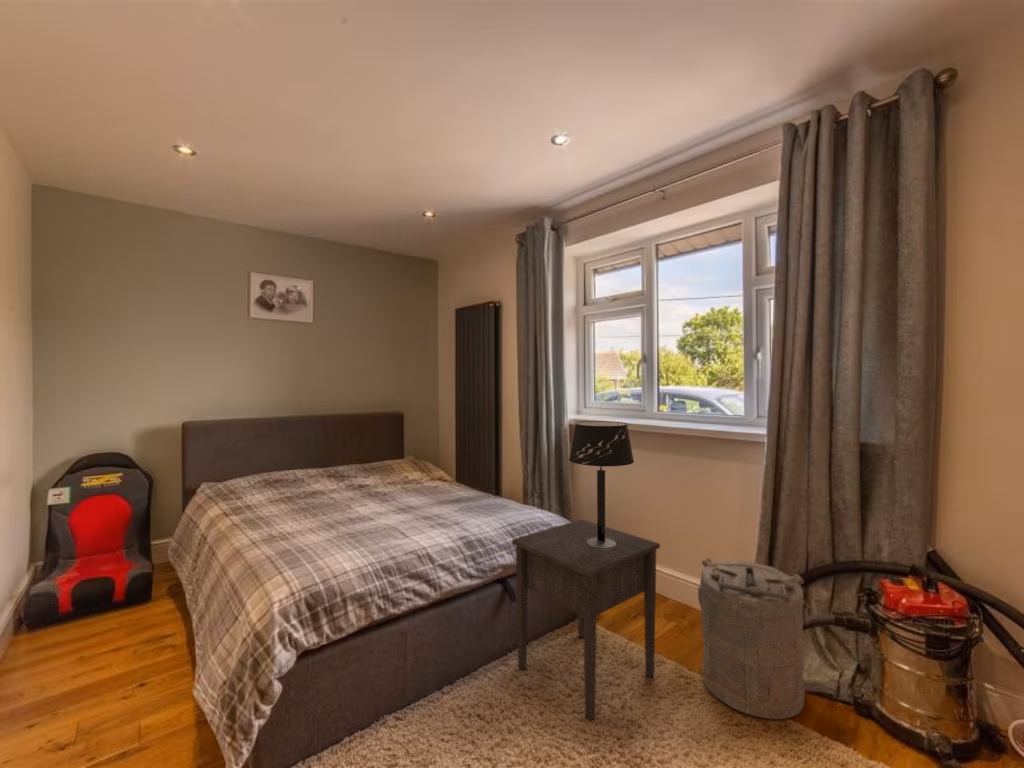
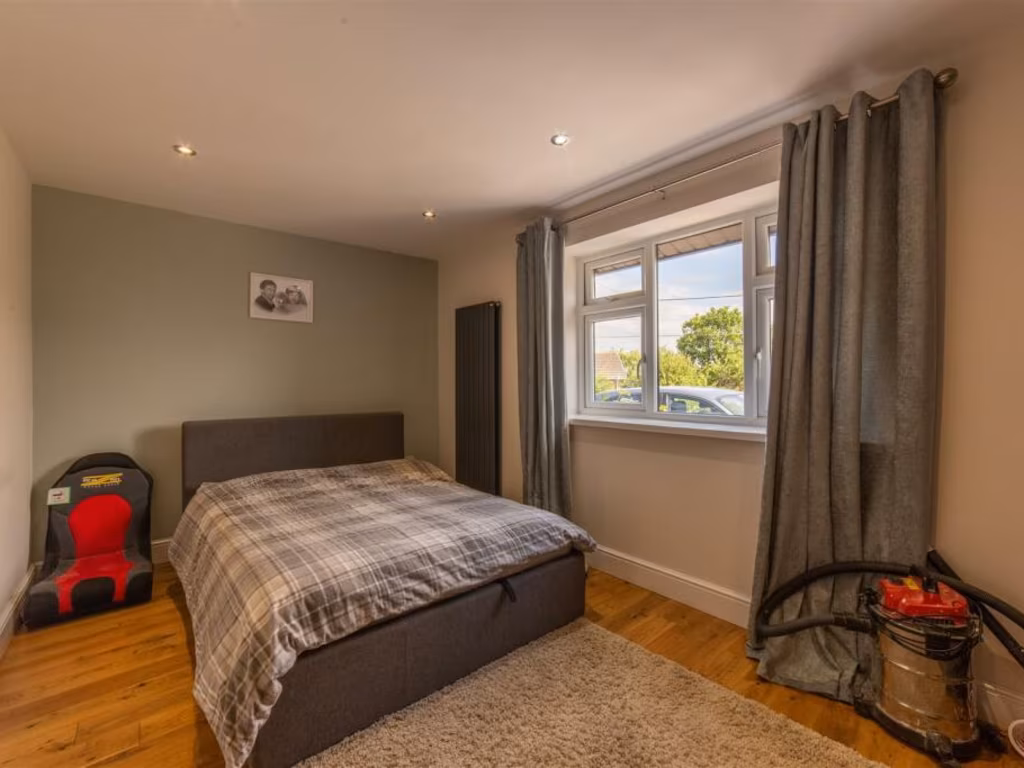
- table lamp [568,420,635,549]
- laundry hamper [697,557,815,720]
- nightstand [511,518,661,721]
